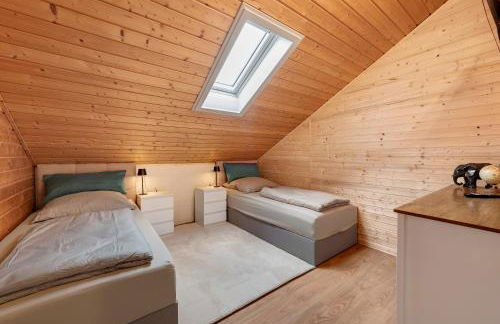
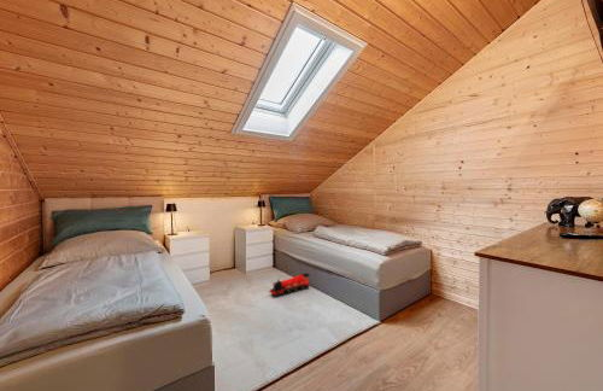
+ toy train [269,272,311,298]
